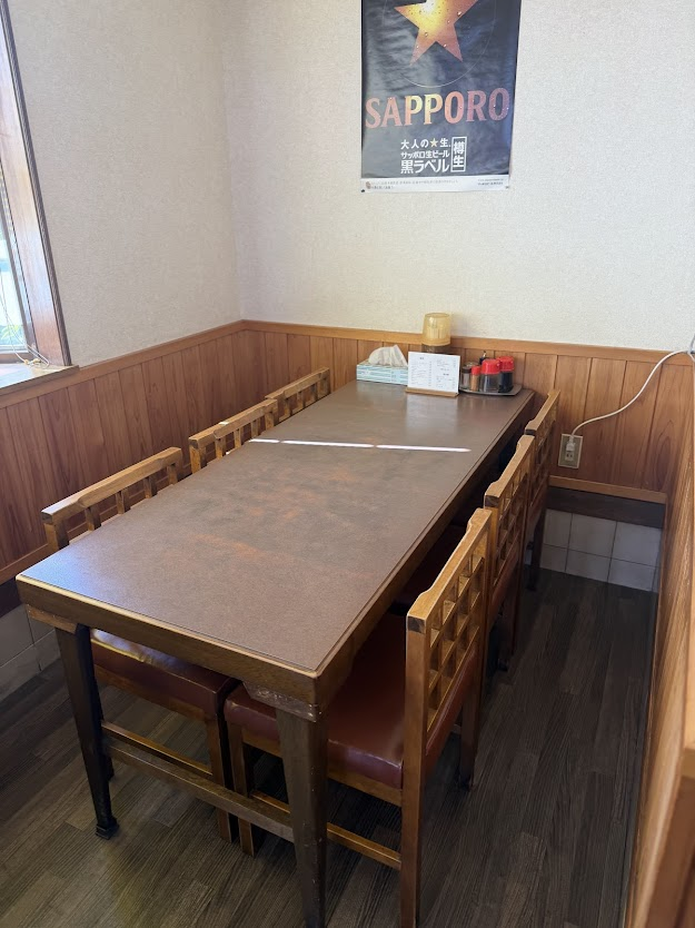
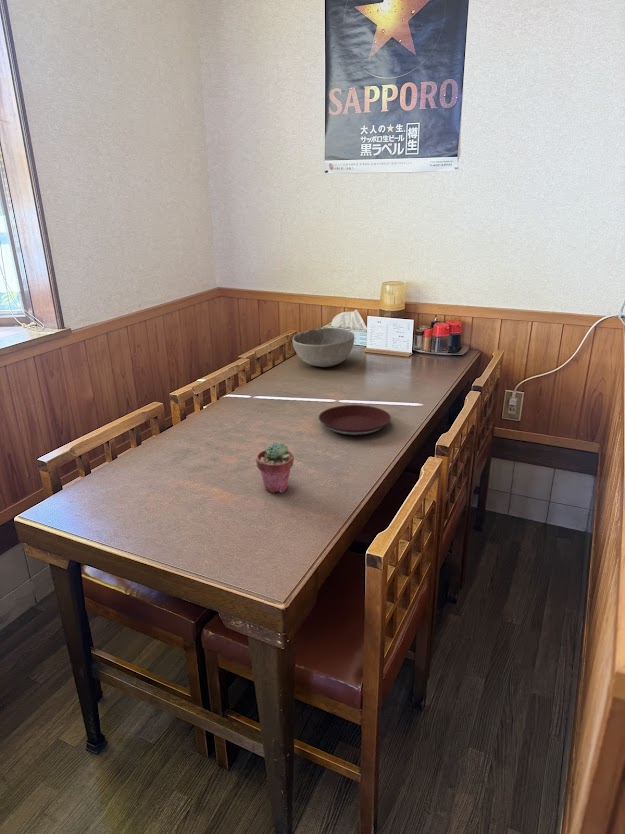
+ bowl [291,327,355,368]
+ plate [318,404,392,437]
+ potted succulent [255,441,295,494]
